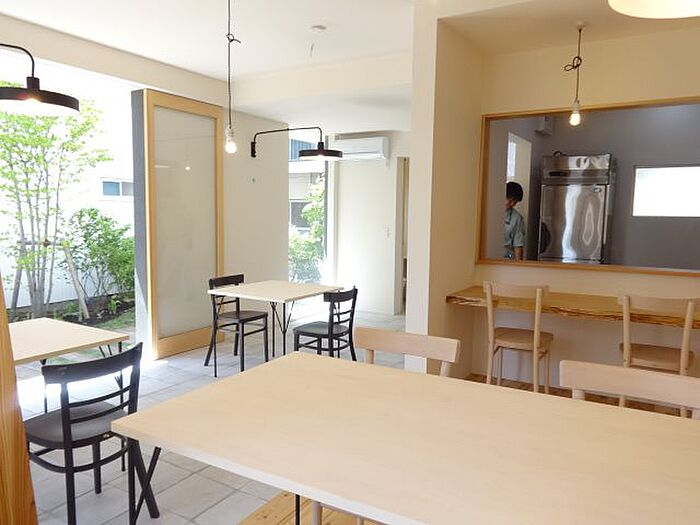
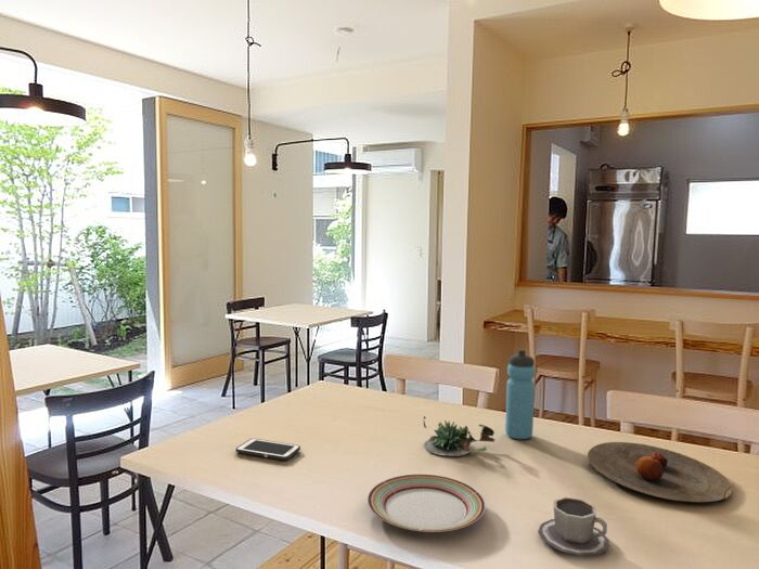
+ cup [537,496,610,557]
+ succulent plant [423,415,497,457]
+ plate [587,441,733,503]
+ cell phone [235,438,301,461]
+ water bottle [504,349,536,440]
+ plate [366,474,486,533]
